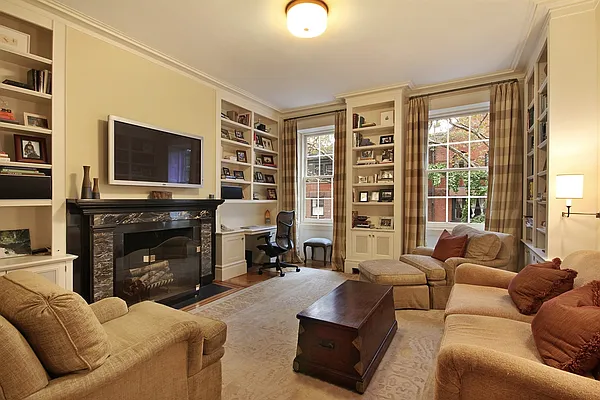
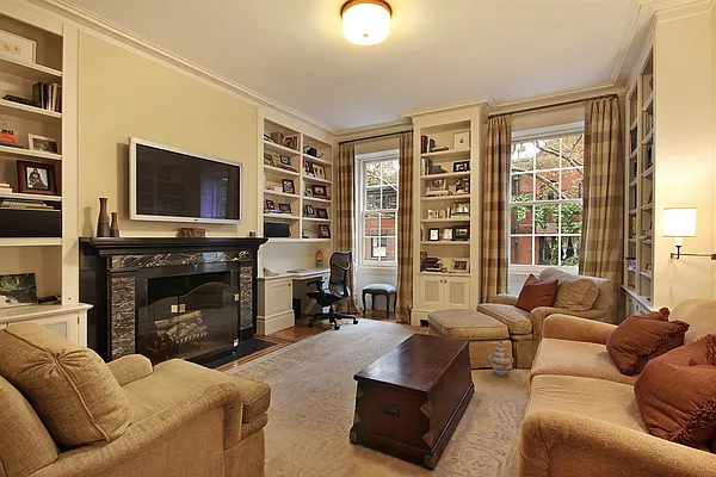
+ woven basket [487,339,514,377]
